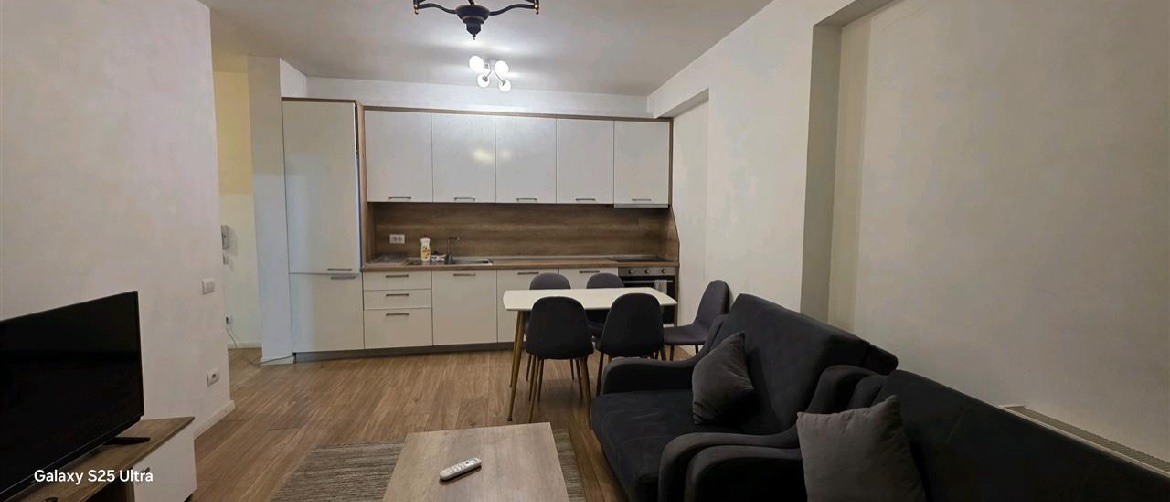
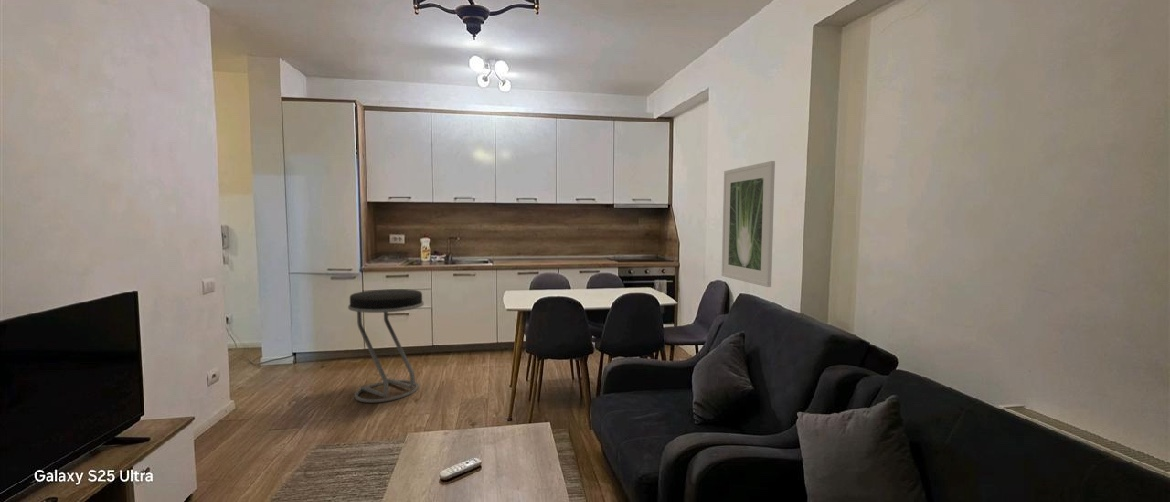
+ stool [347,288,425,404]
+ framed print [721,160,776,288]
